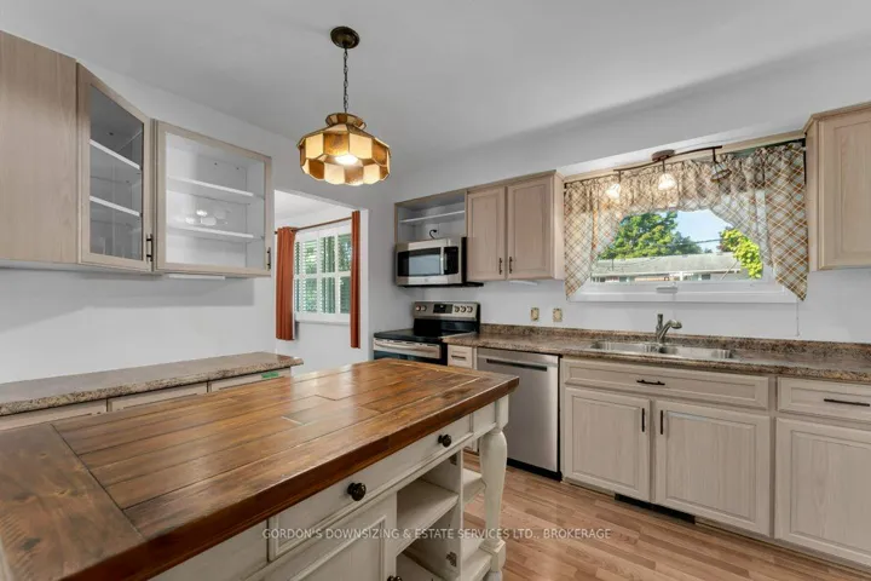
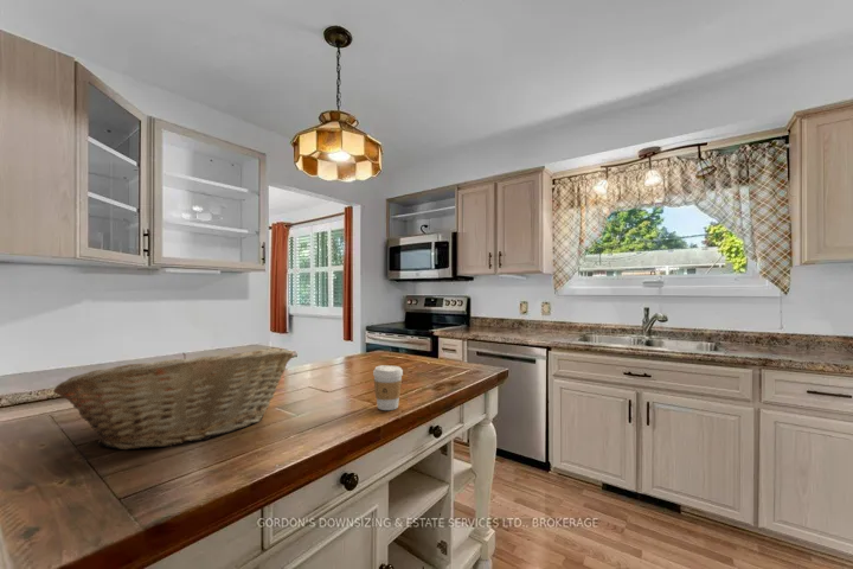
+ fruit basket [52,346,294,450]
+ coffee cup [372,364,404,411]
